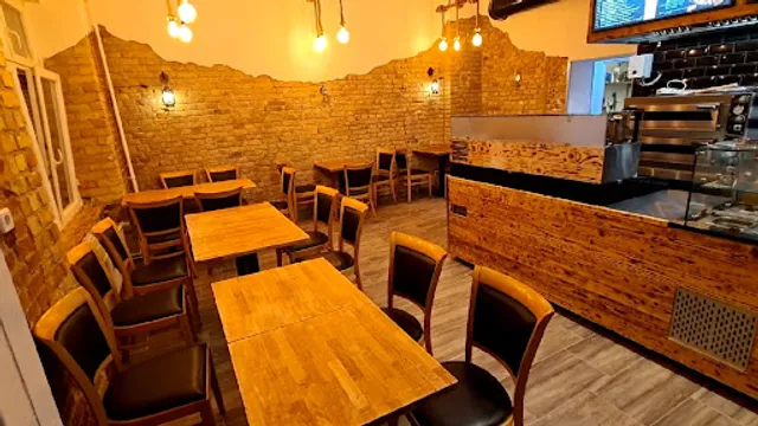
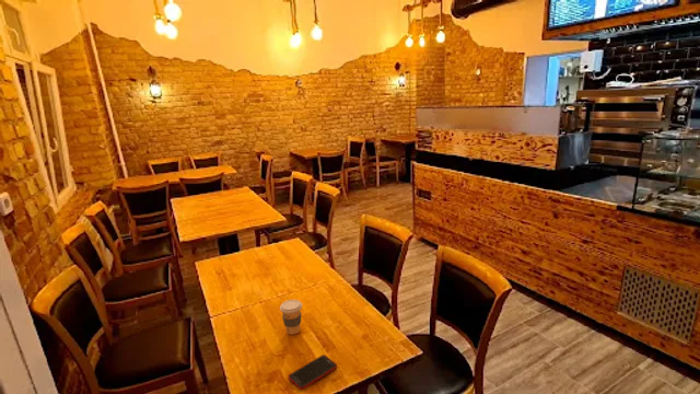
+ coffee cup [279,299,303,336]
+ cell phone [288,354,338,391]
